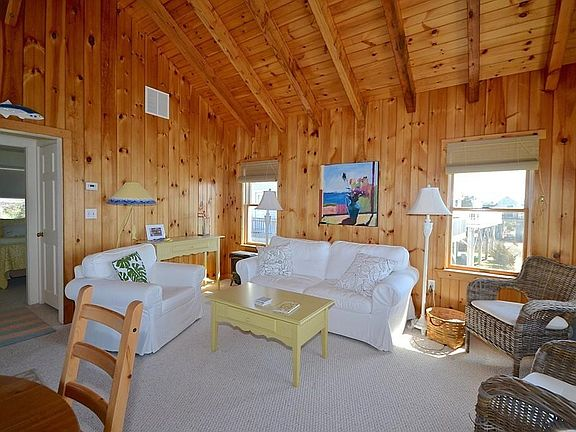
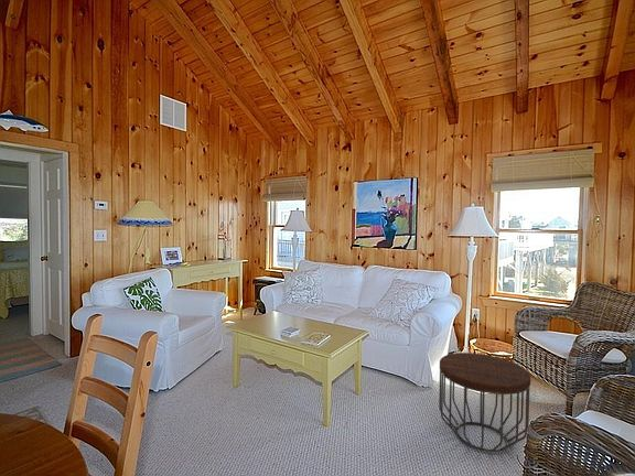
+ side table [438,351,531,453]
